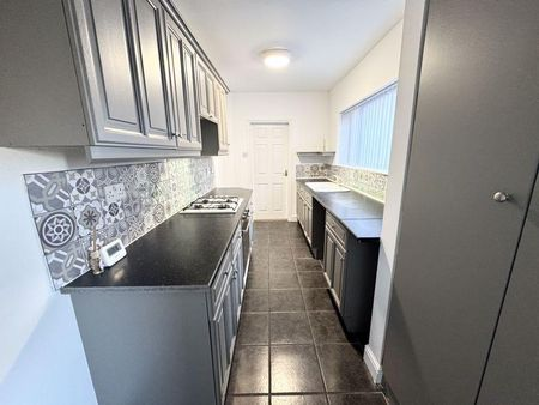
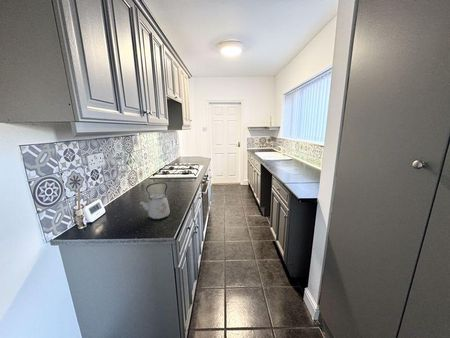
+ kettle [138,181,171,220]
